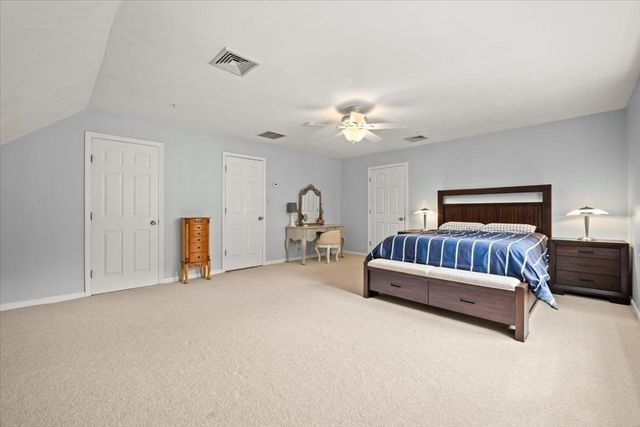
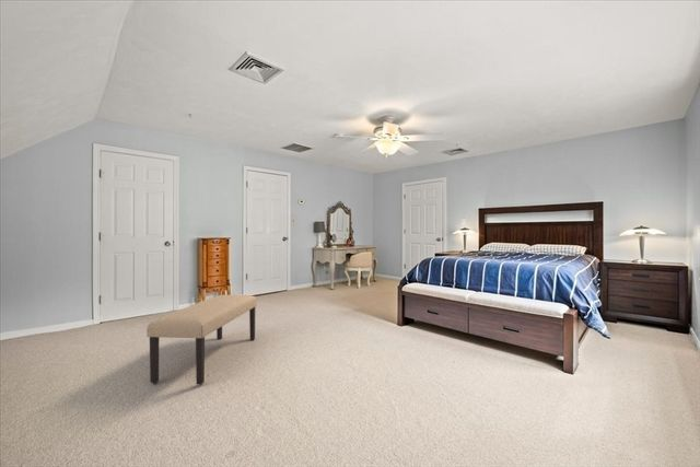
+ bench [145,294,258,386]
